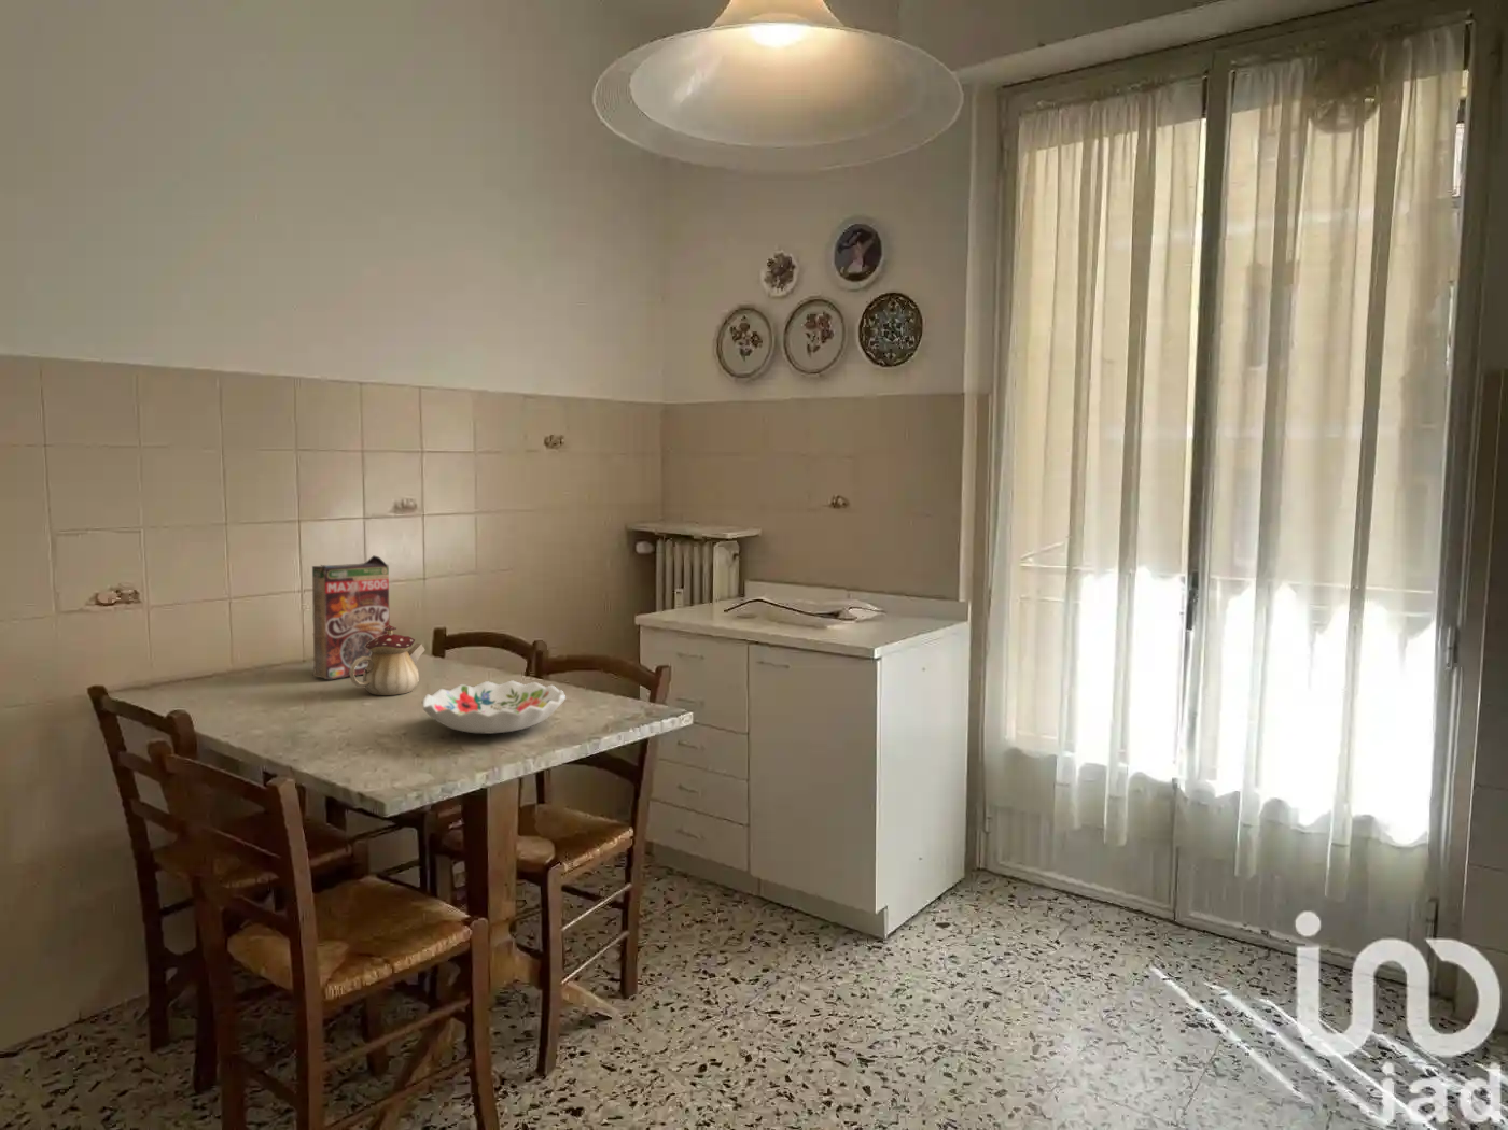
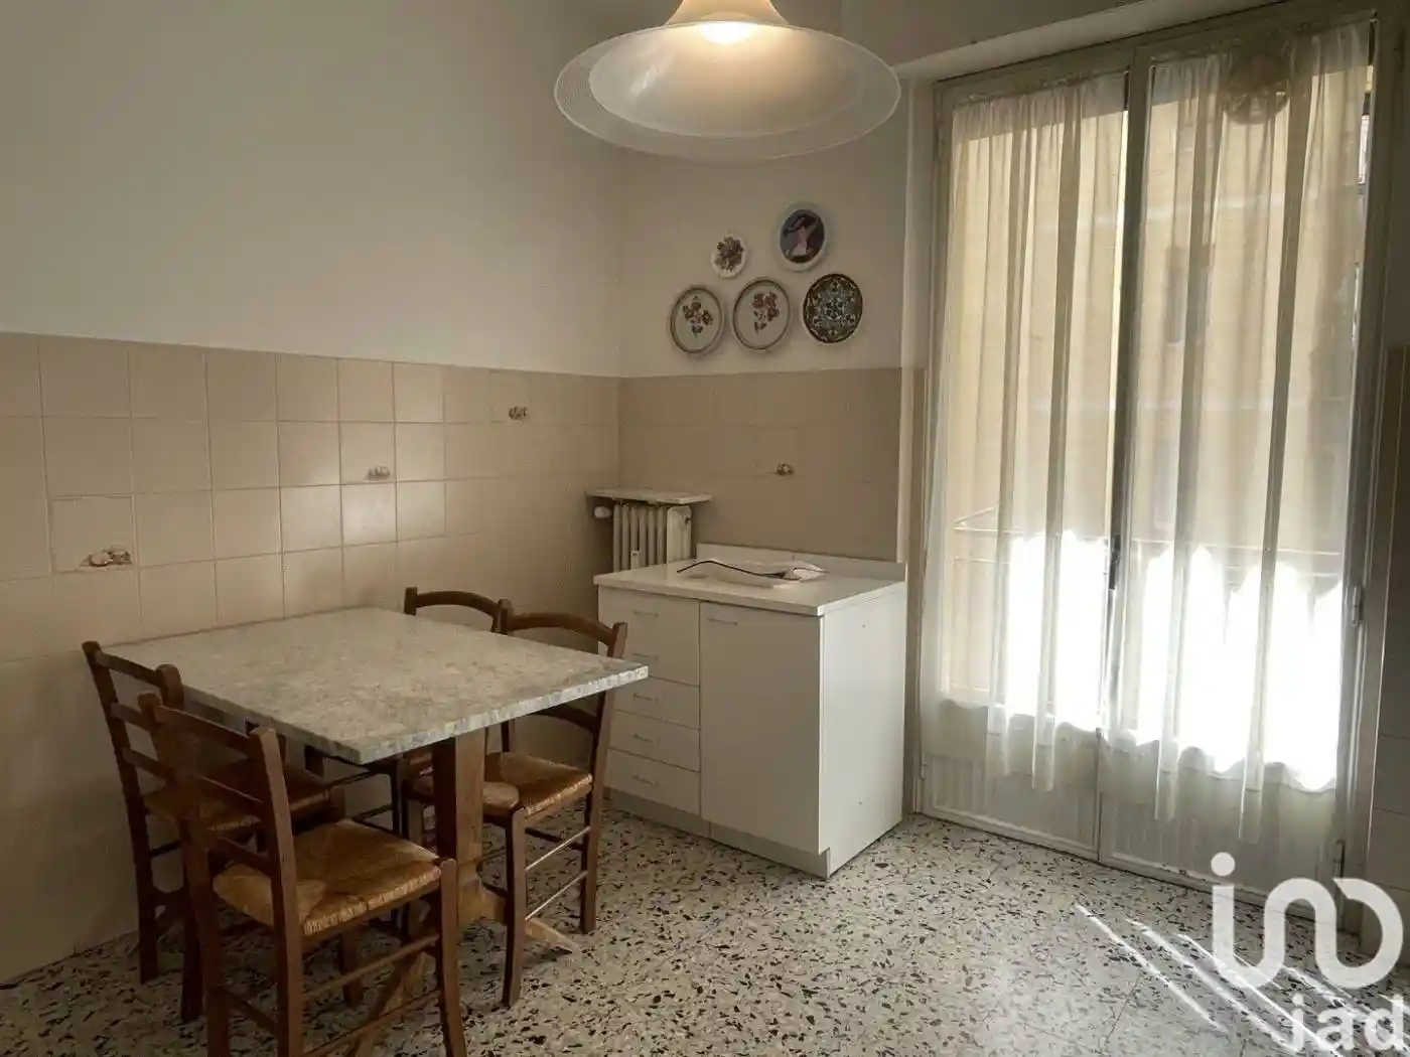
- teapot [349,624,425,697]
- cereal box [311,554,391,680]
- decorative bowl [422,679,566,735]
